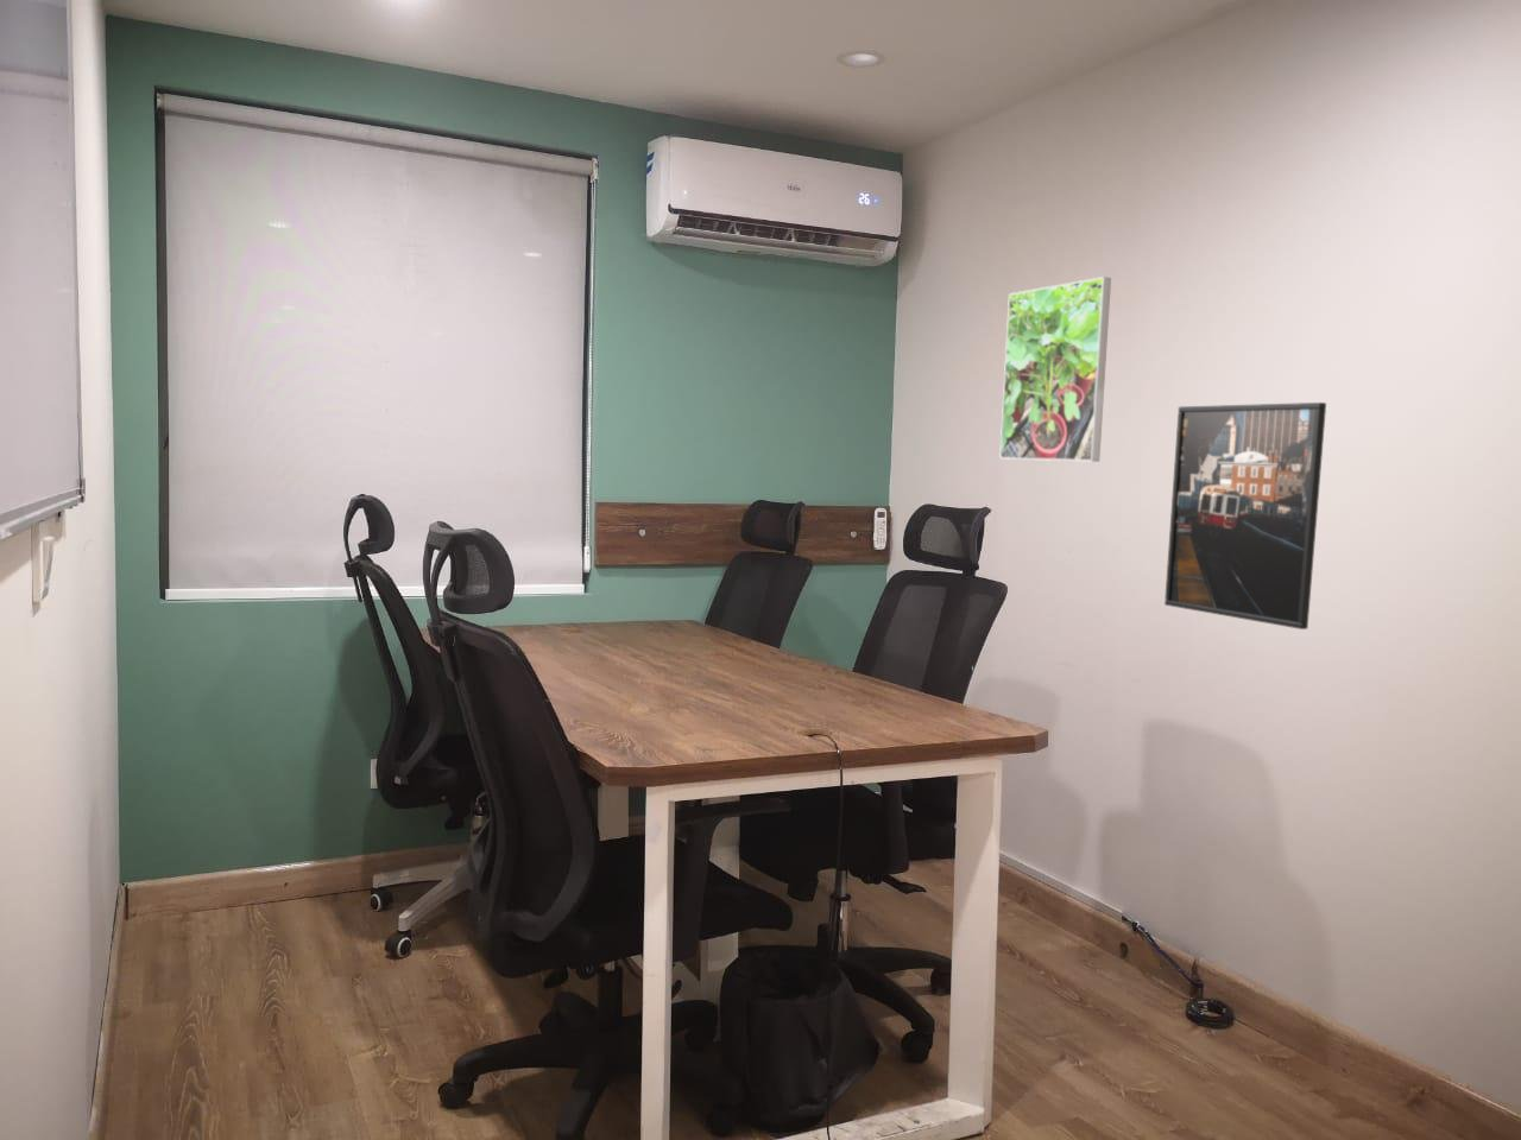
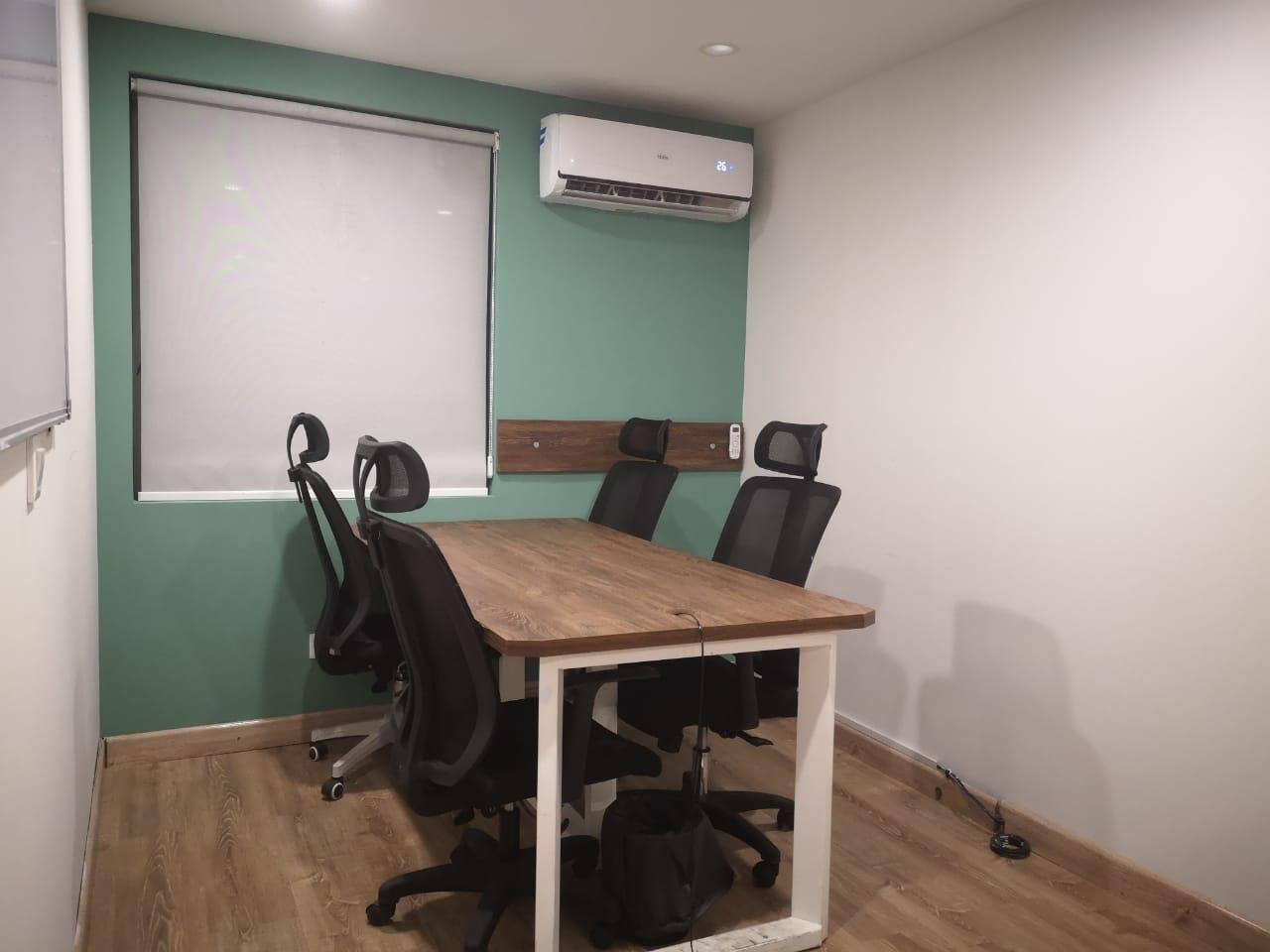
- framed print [998,275,1113,463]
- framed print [1163,401,1327,631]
